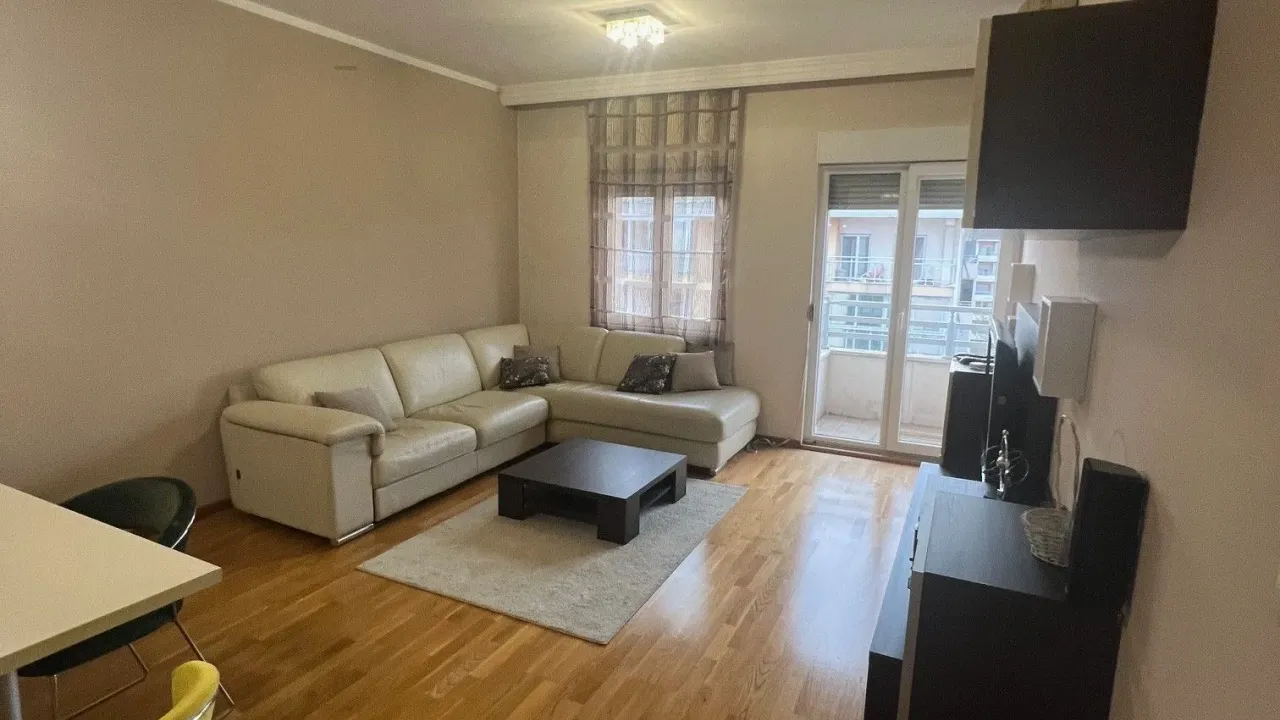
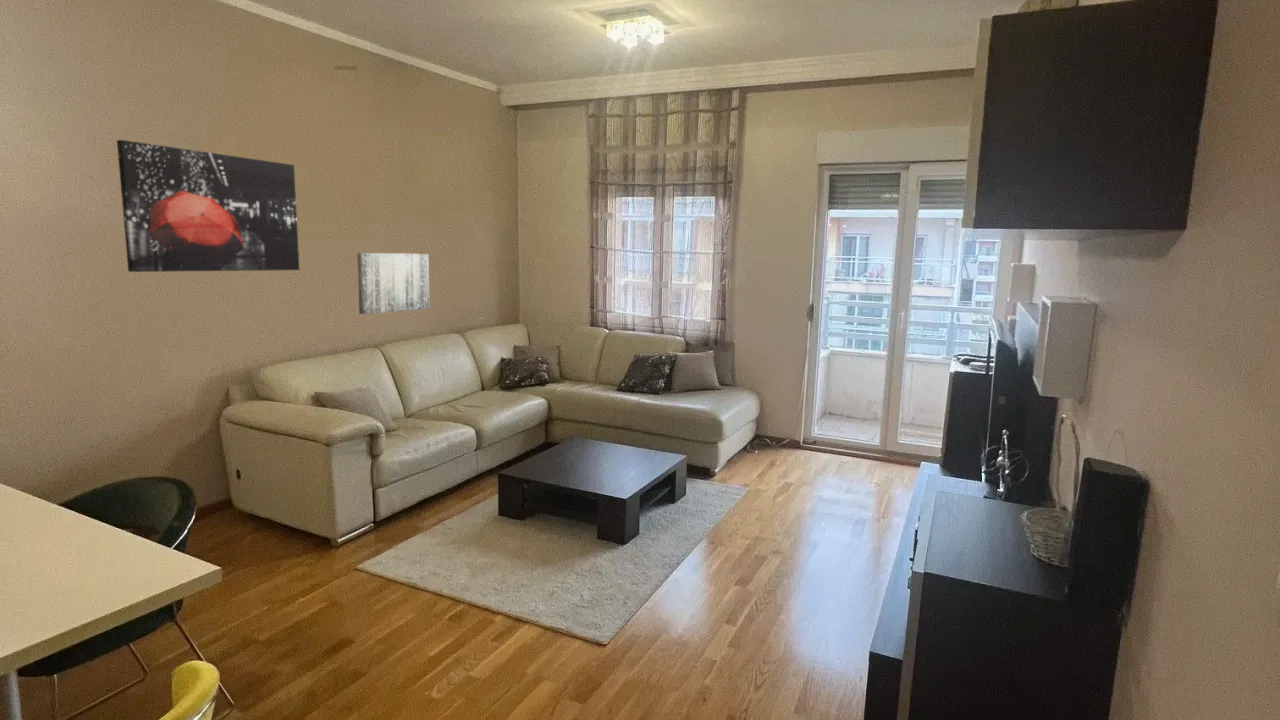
+ wall art [356,252,430,315]
+ wall art [116,139,300,273]
